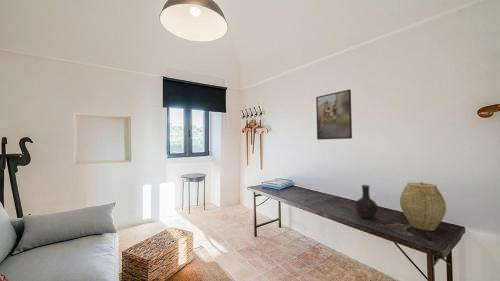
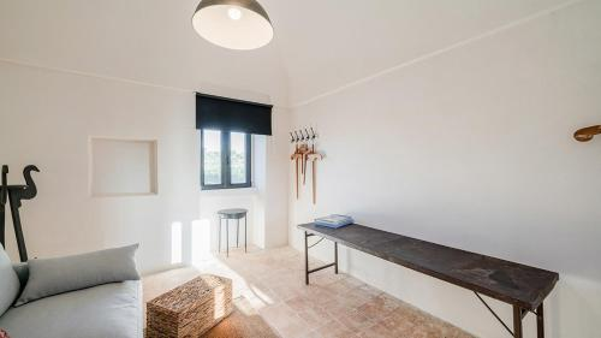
- woven basket [399,181,447,231]
- vase [354,184,379,219]
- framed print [315,89,353,141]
